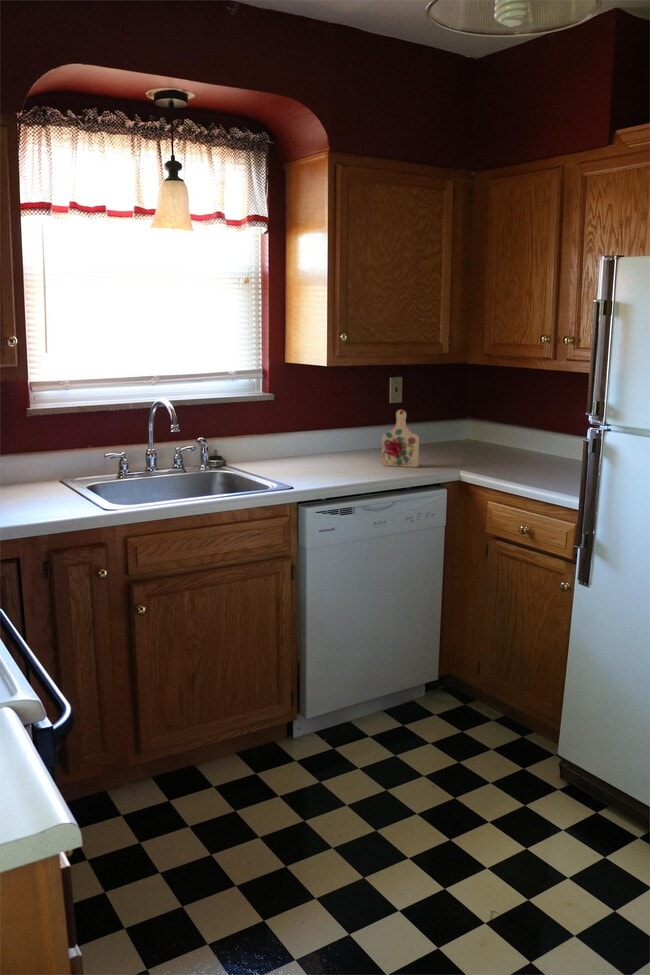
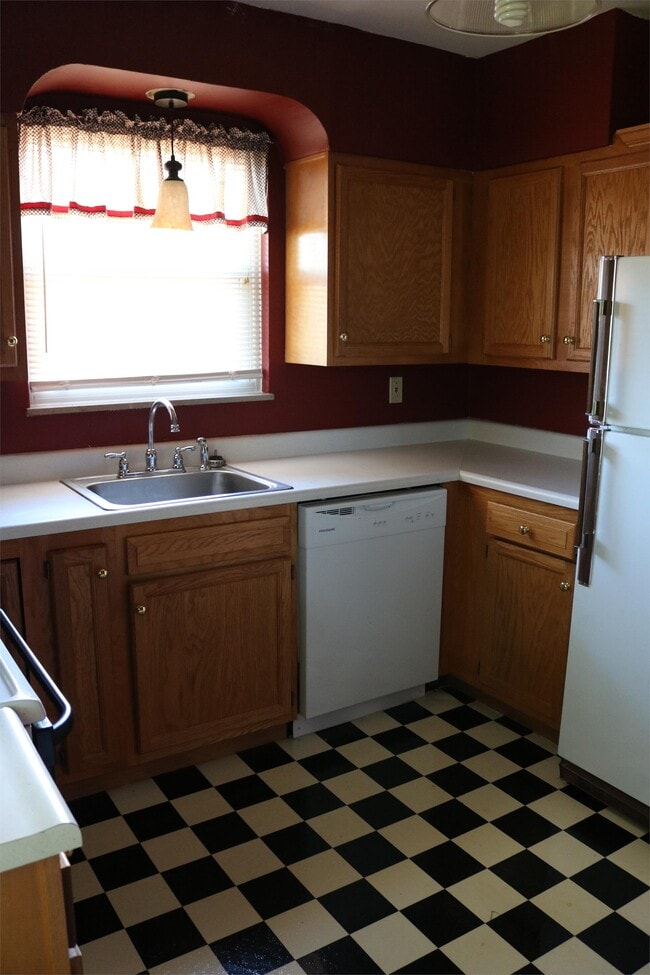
- cutting board [381,409,420,468]
